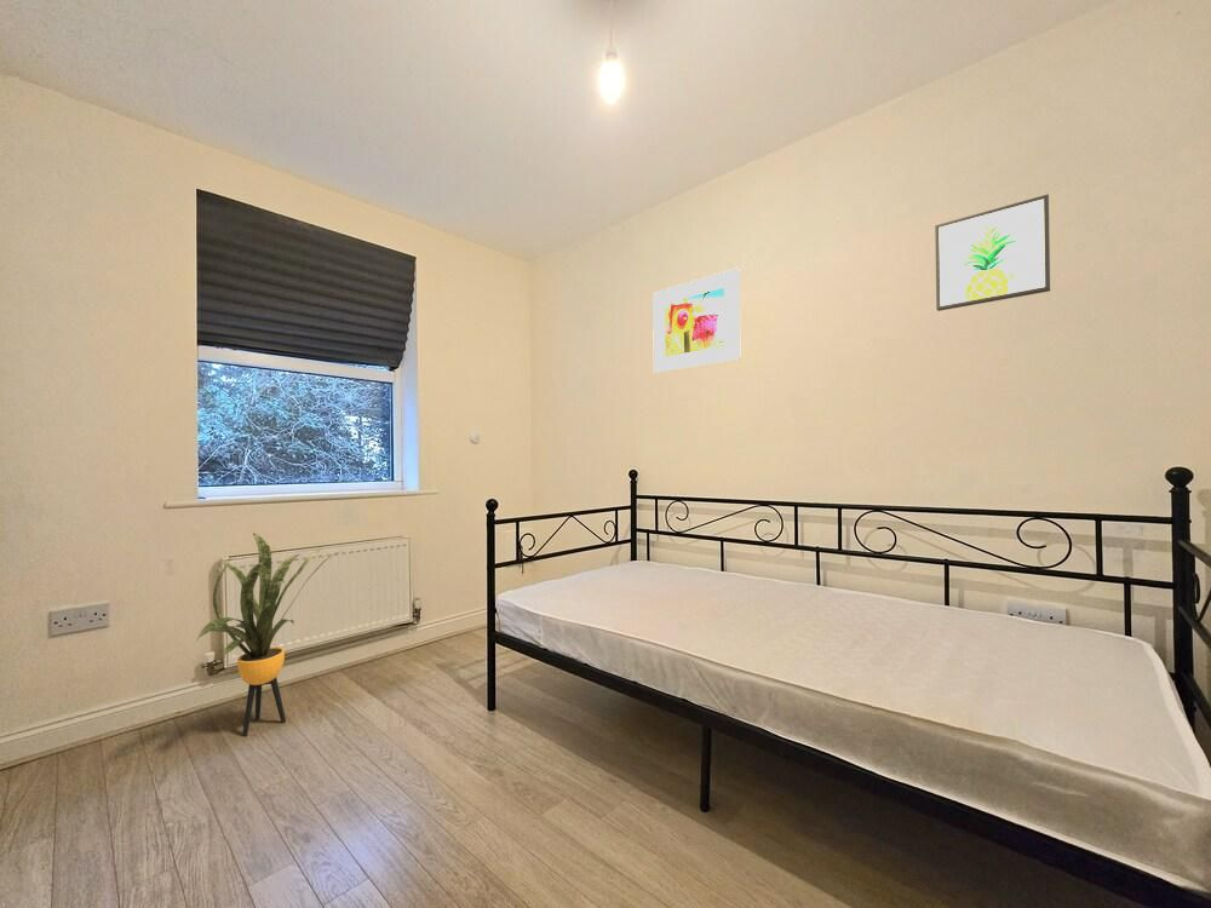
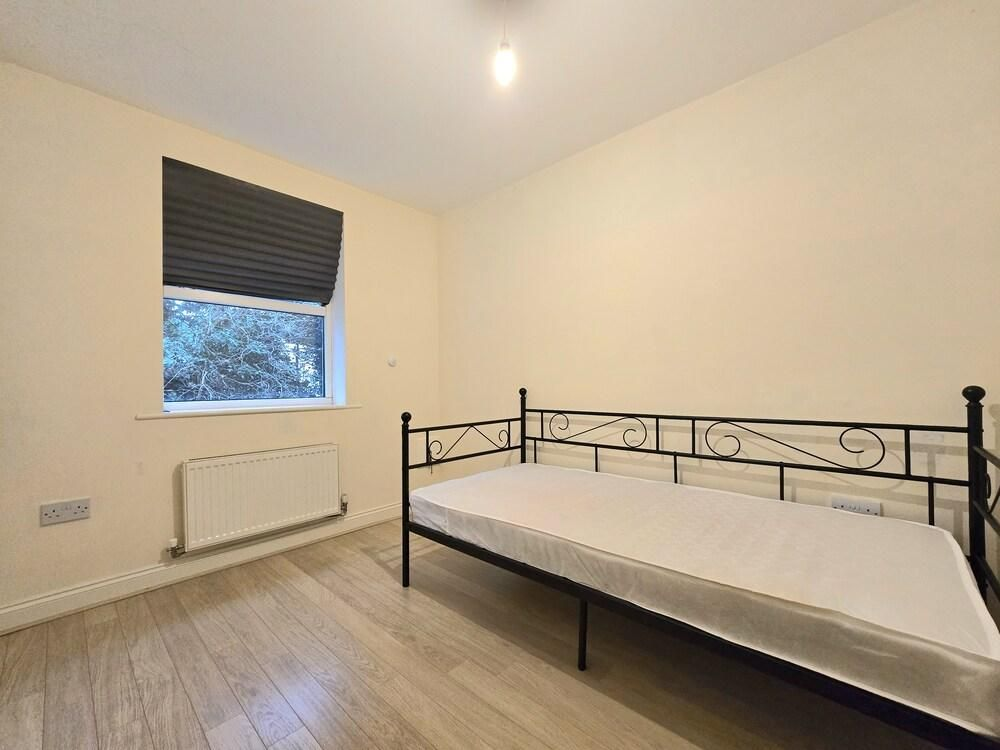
- house plant [195,531,343,737]
- wall art [934,192,1051,312]
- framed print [652,268,741,374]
